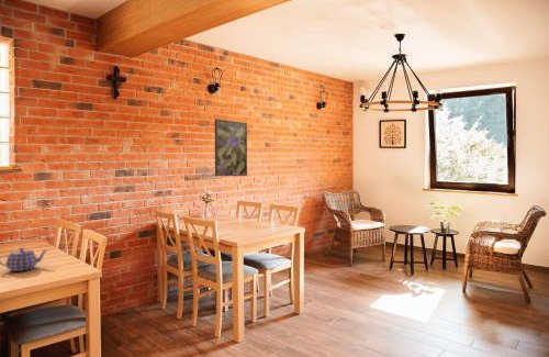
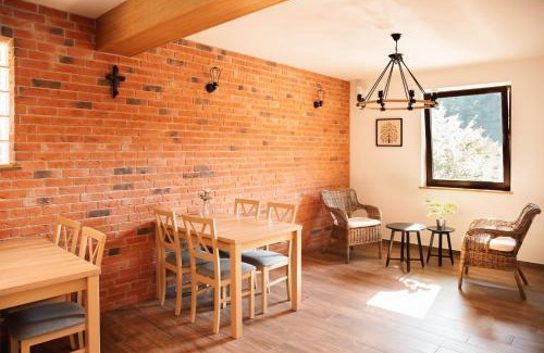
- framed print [214,119,248,177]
- teapot [0,247,48,272]
